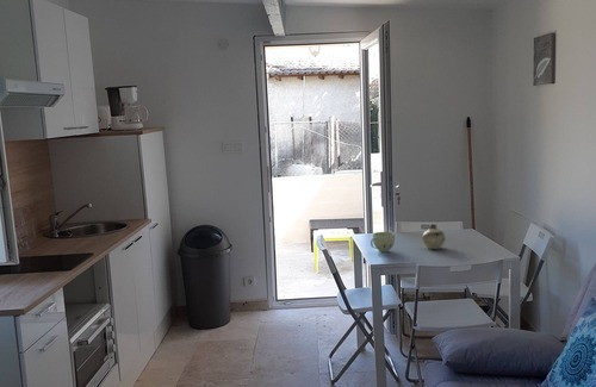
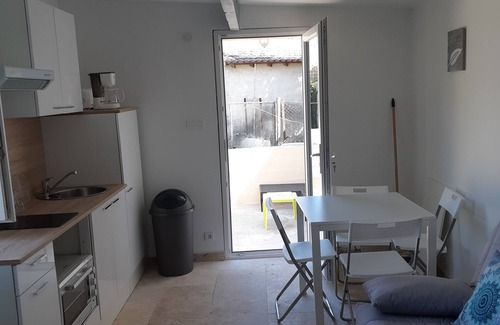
- cup [370,231,396,254]
- teapot [421,223,447,250]
